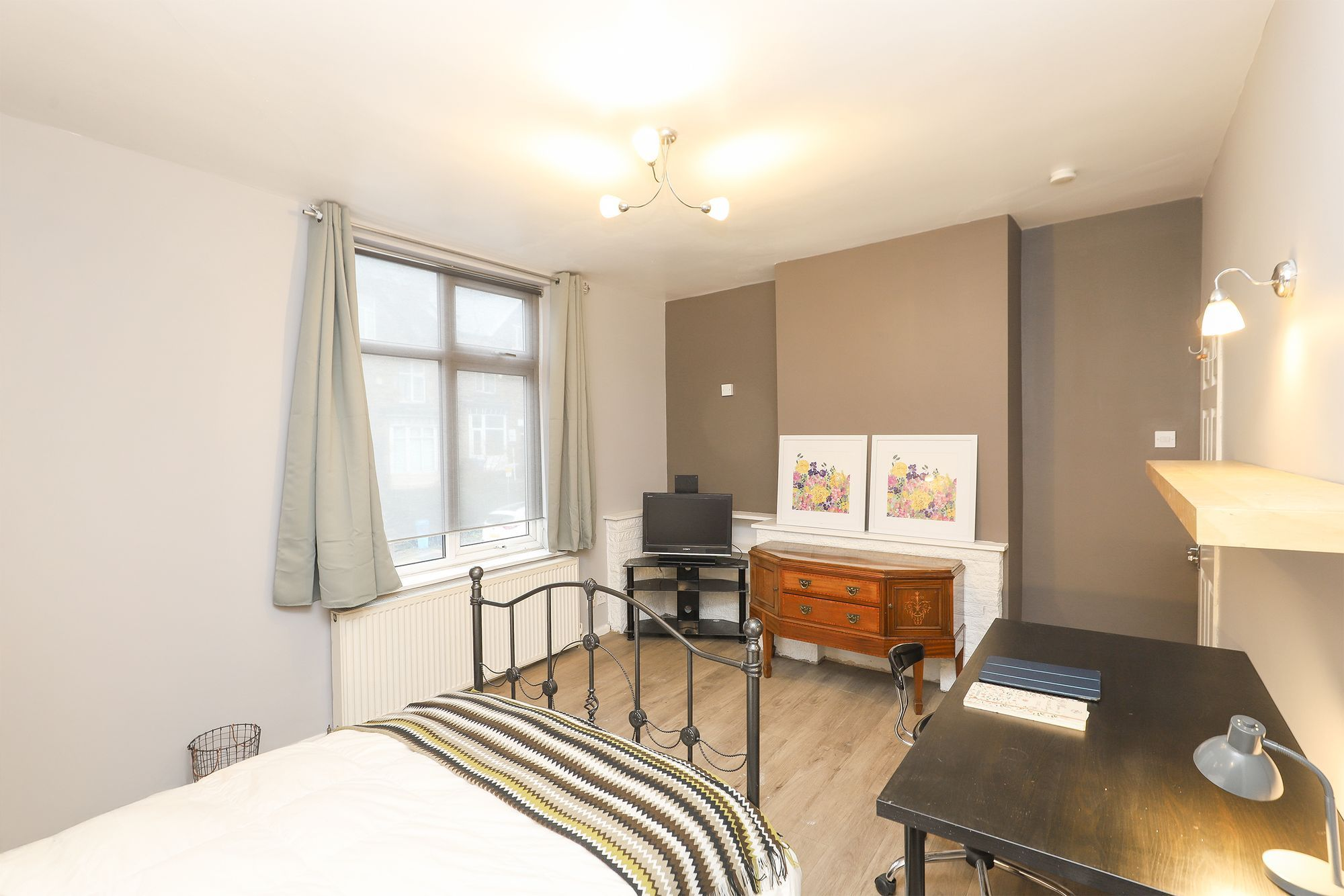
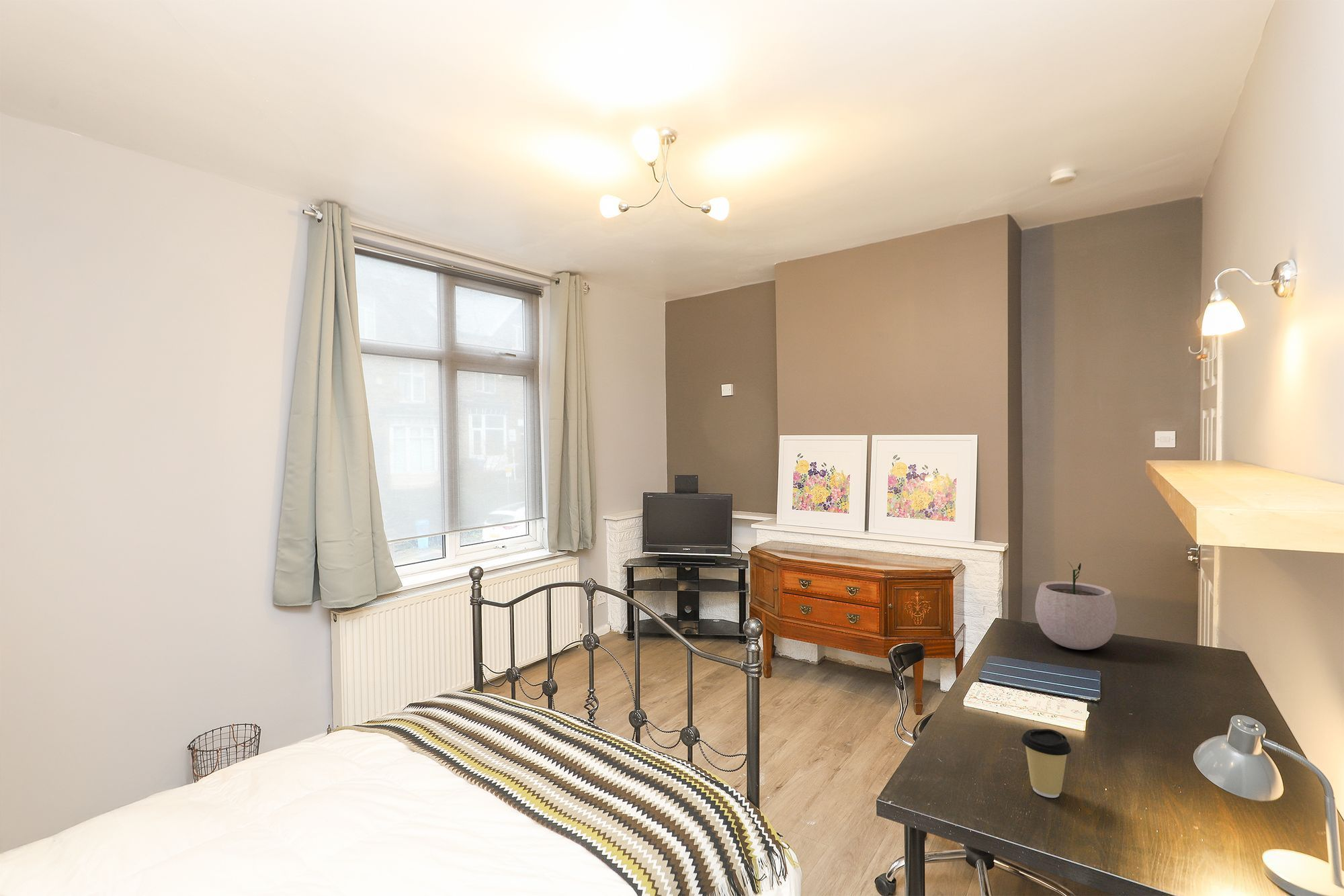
+ plant pot [1034,562,1118,651]
+ coffee cup [1021,728,1072,799]
